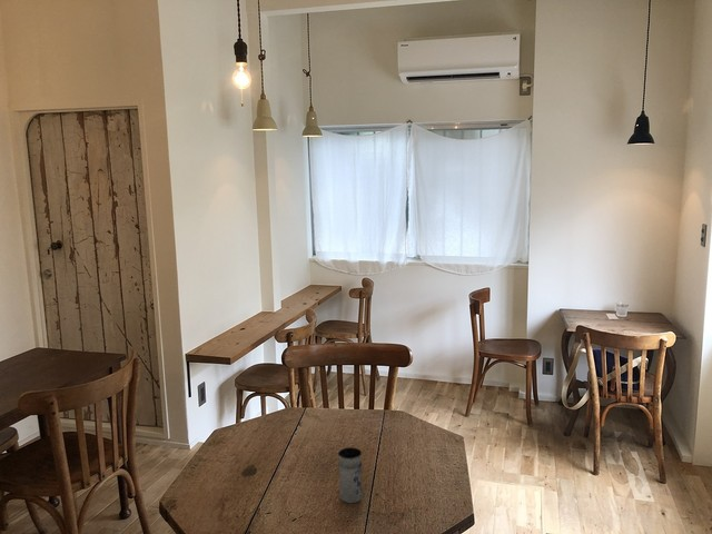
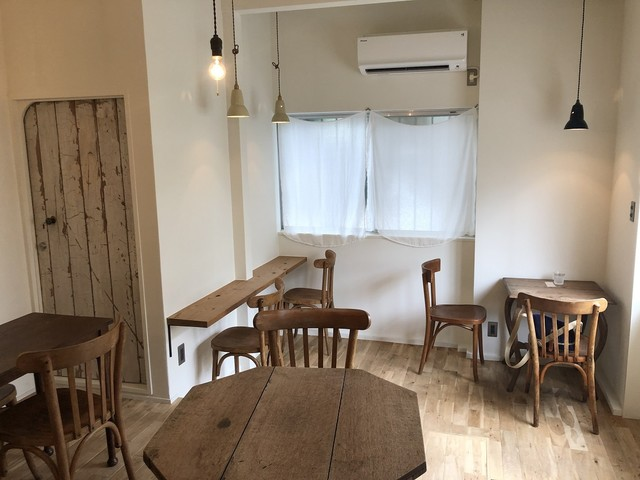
- jar [337,446,364,504]
